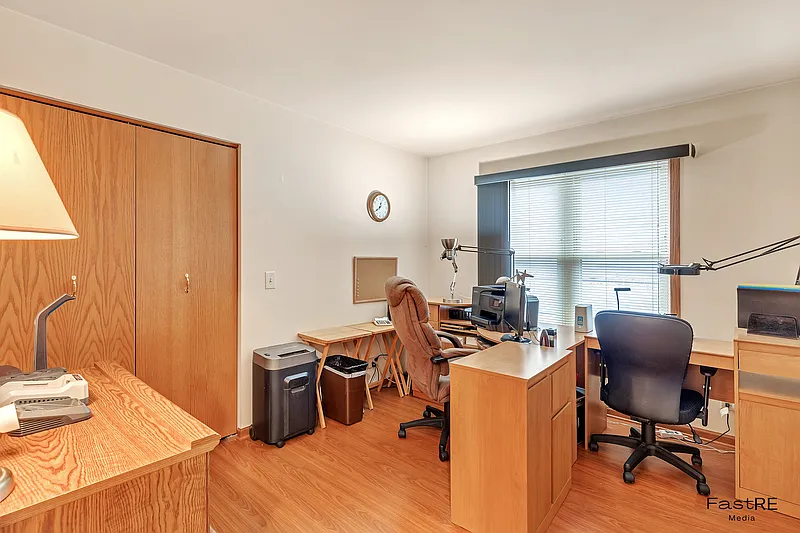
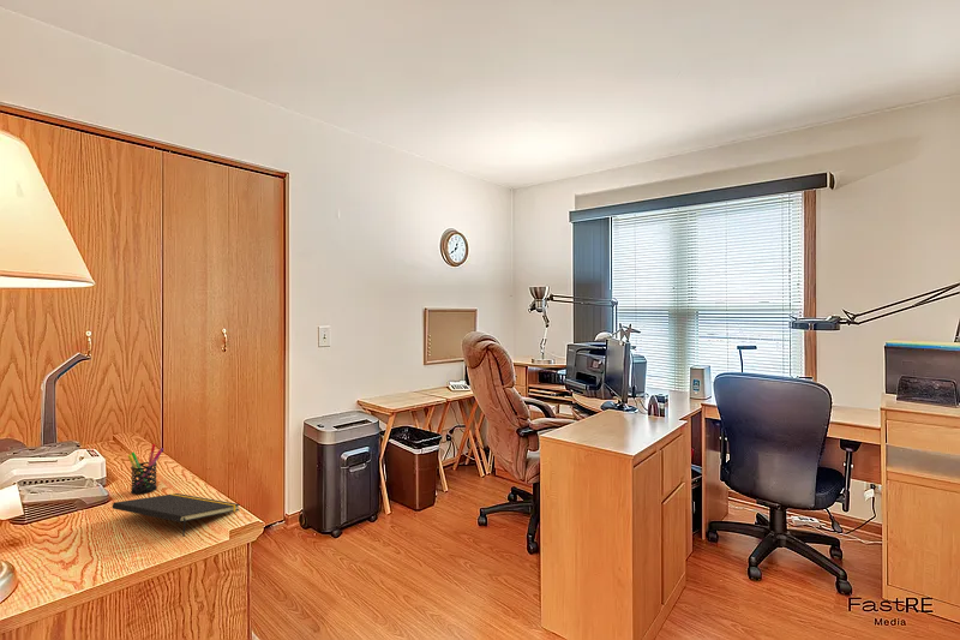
+ pen holder [126,443,164,495]
+ notepad [112,492,241,538]
